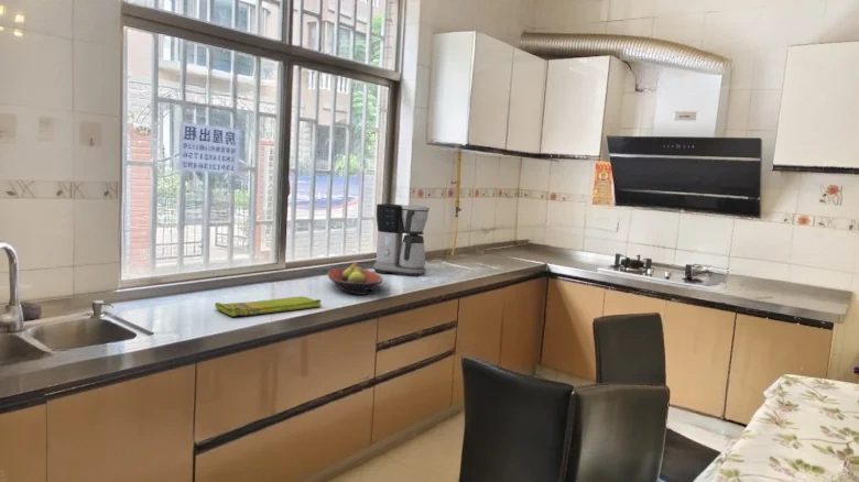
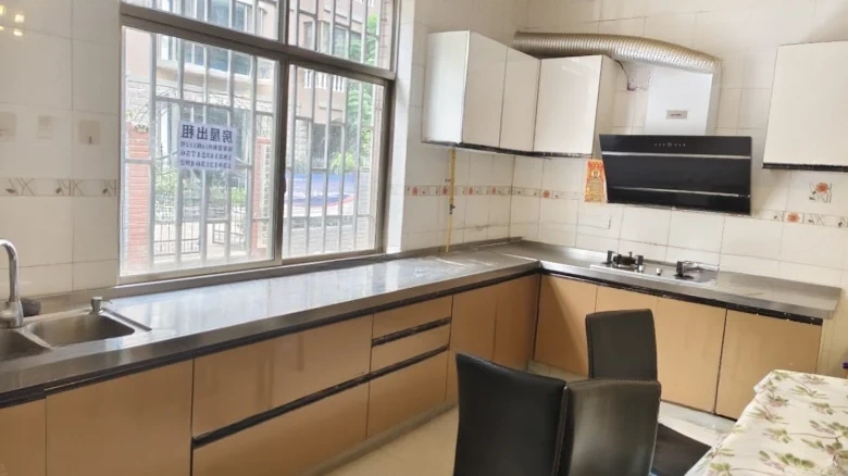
- coffee maker [372,202,431,277]
- fruit bowl [327,262,384,296]
- dish towel [214,295,323,317]
